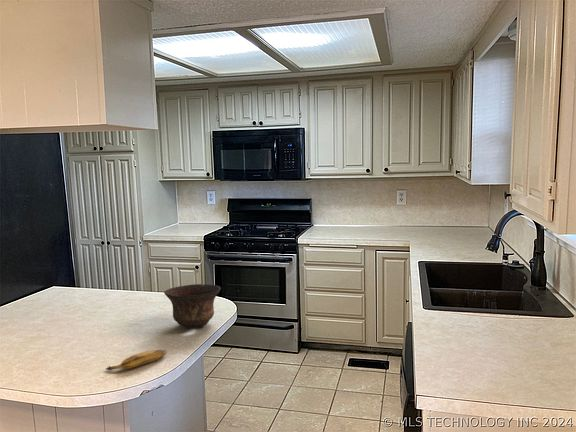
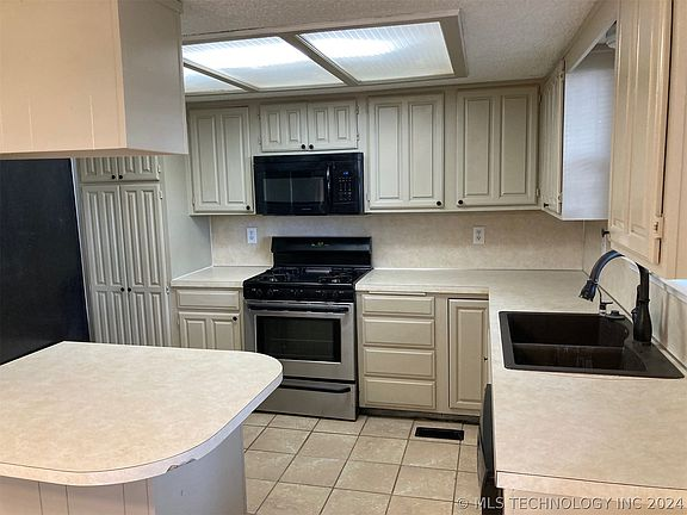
- bowl [163,283,222,328]
- banana [104,349,168,371]
